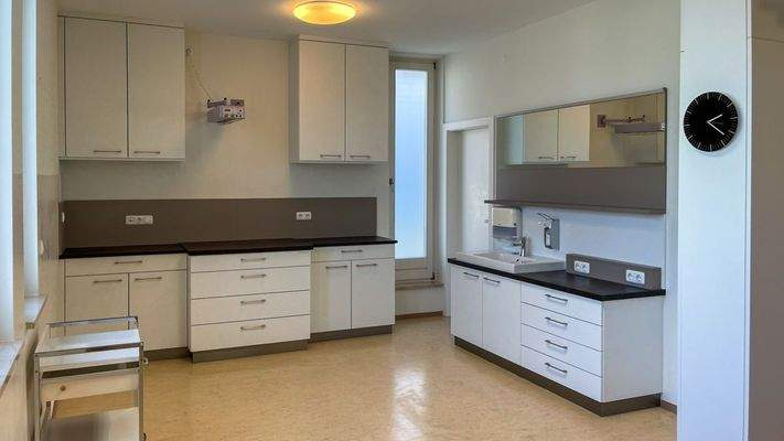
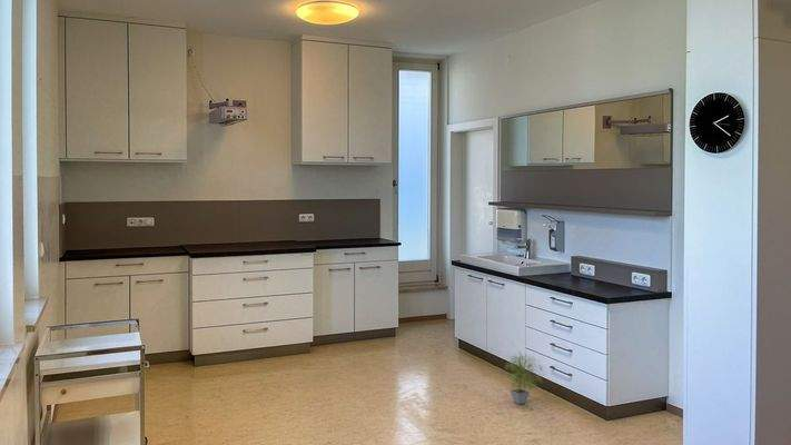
+ potted plant [504,352,546,405]
